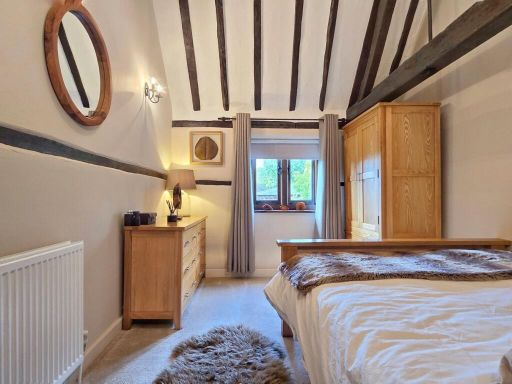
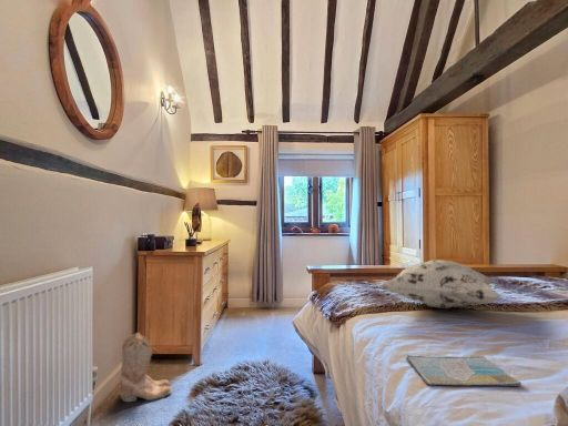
+ decorative pillow [377,258,504,310]
+ book [405,354,523,387]
+ boots [119,332,173,403]
